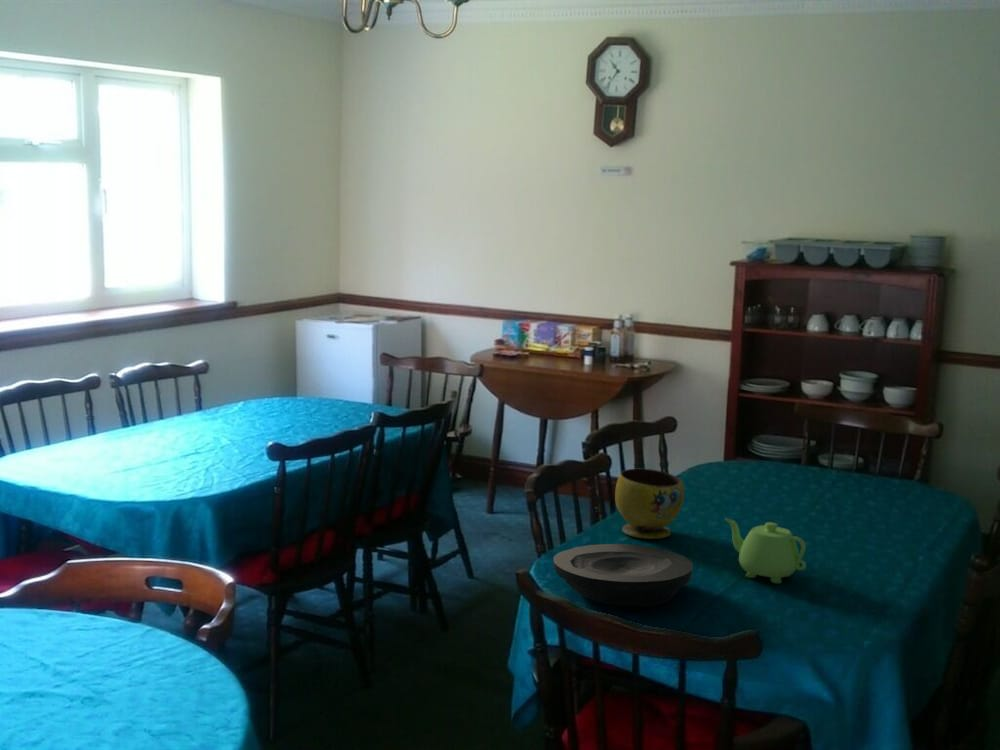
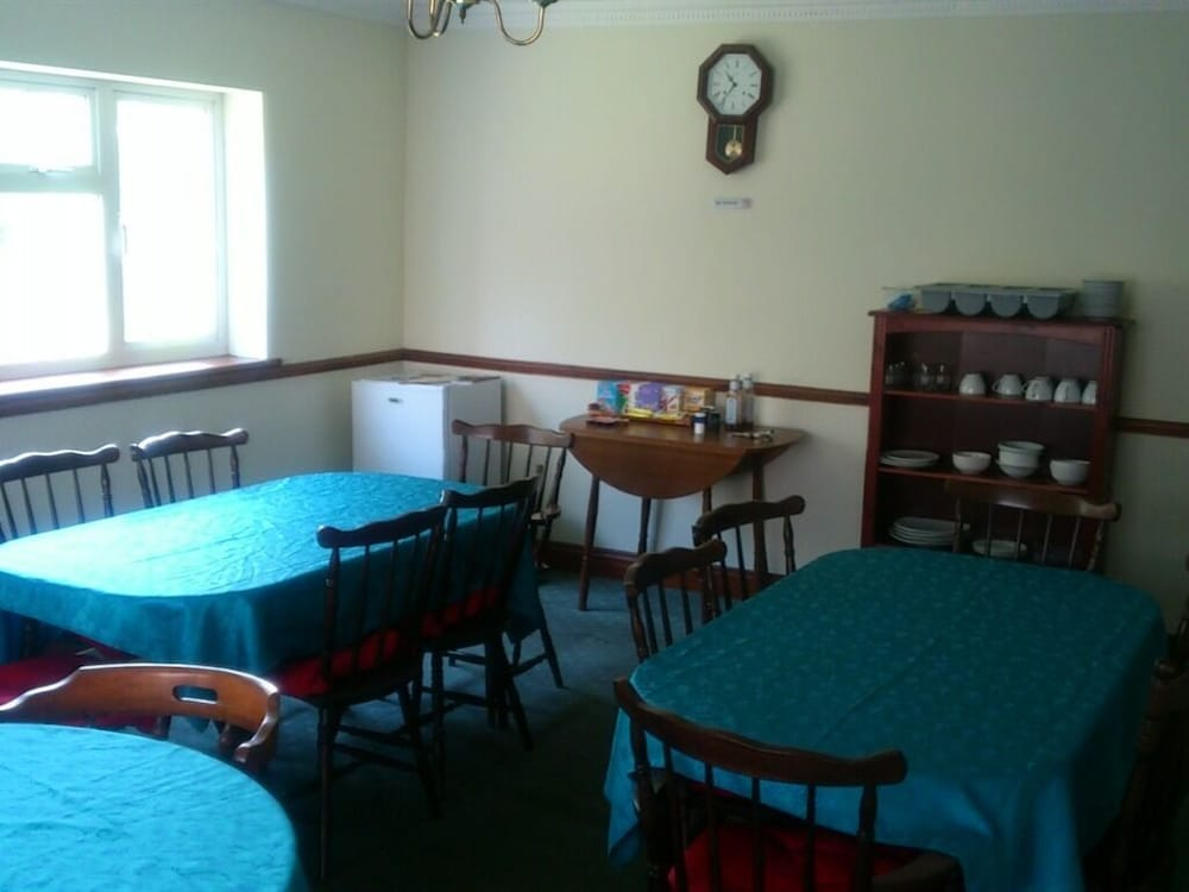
- teapot [724,517,807,584]
- plate [552,543,694,607]
- bowl [614,468,685,540]
